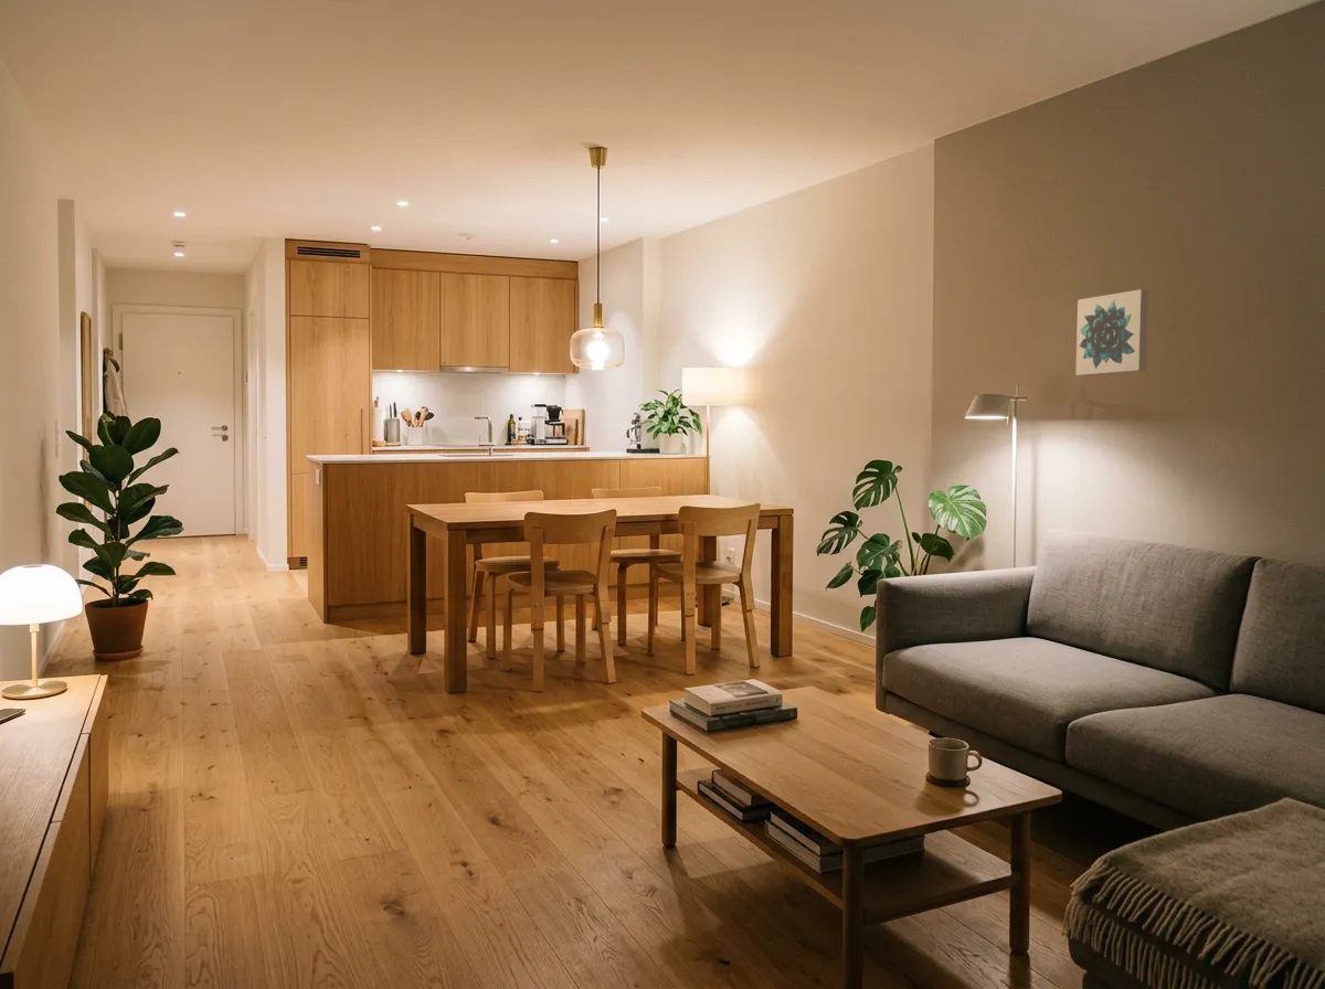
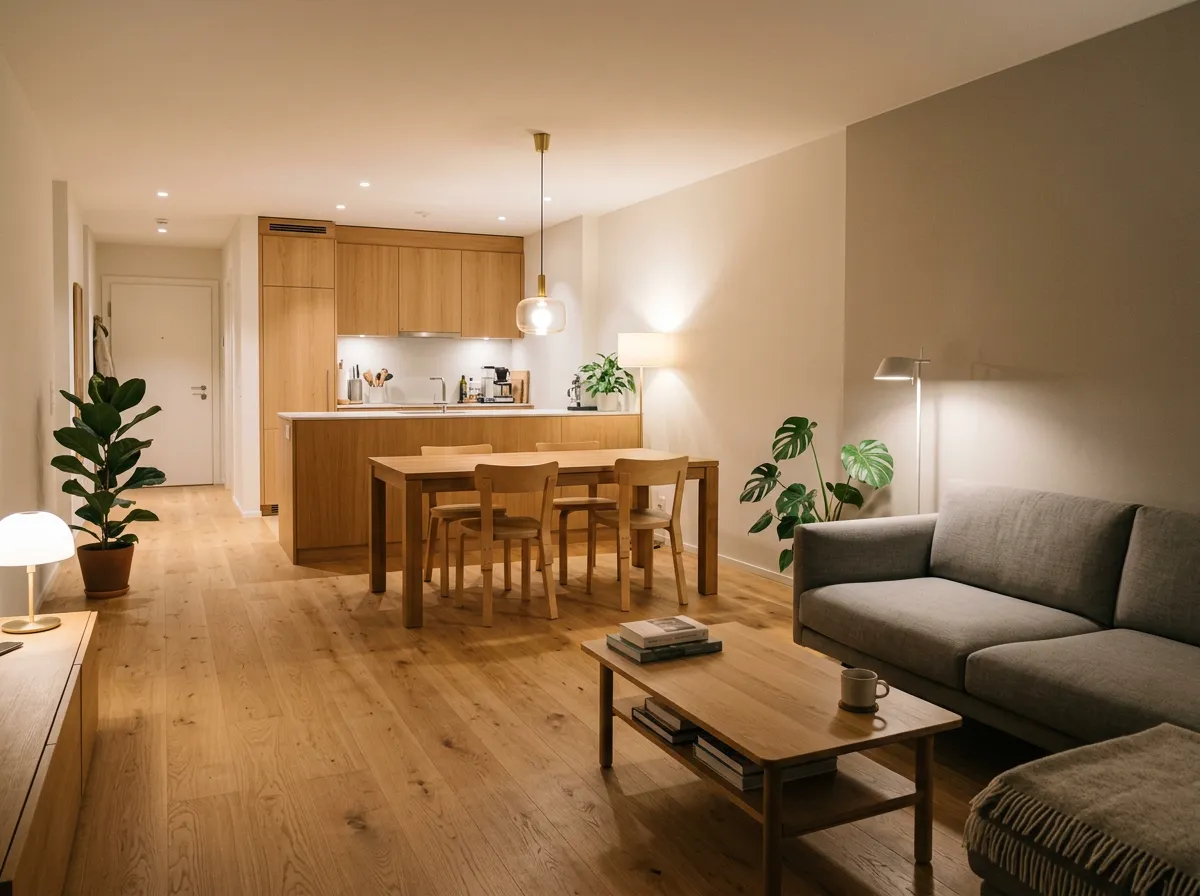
- wall art [1074,288,1149,376]
